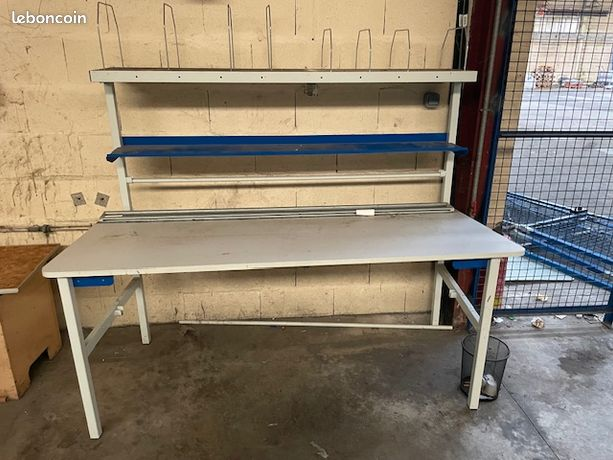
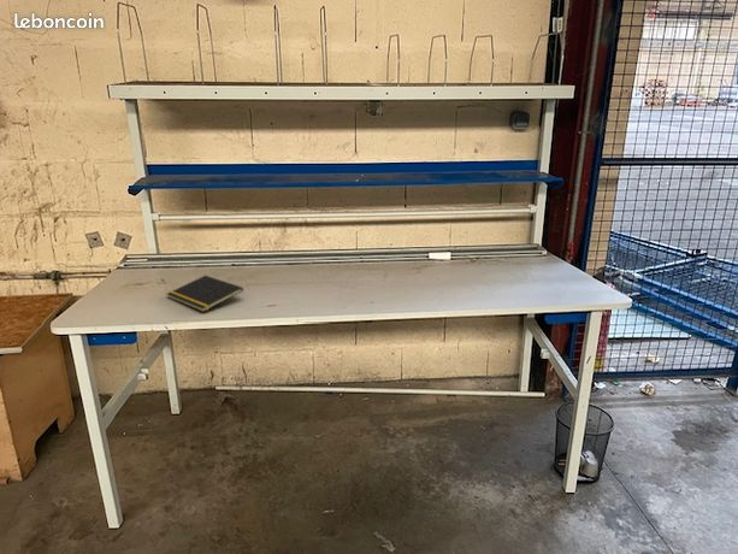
+ notepad [166,275,244,313]
